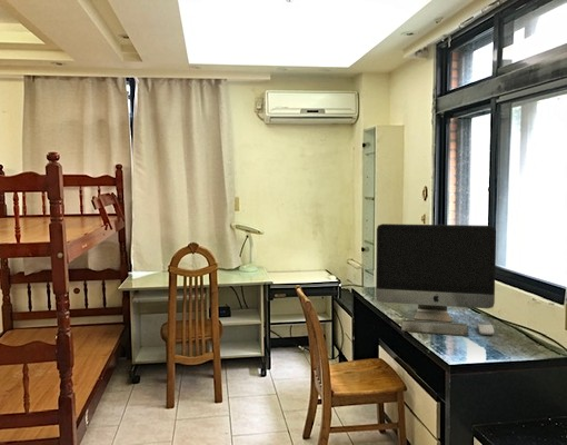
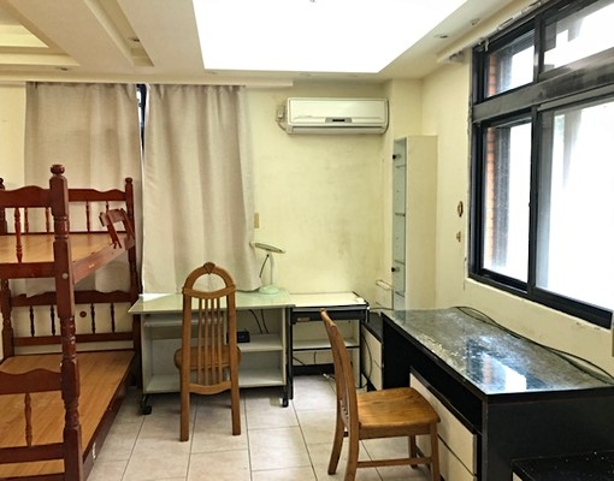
- computer monitor [375,222,497,337]
